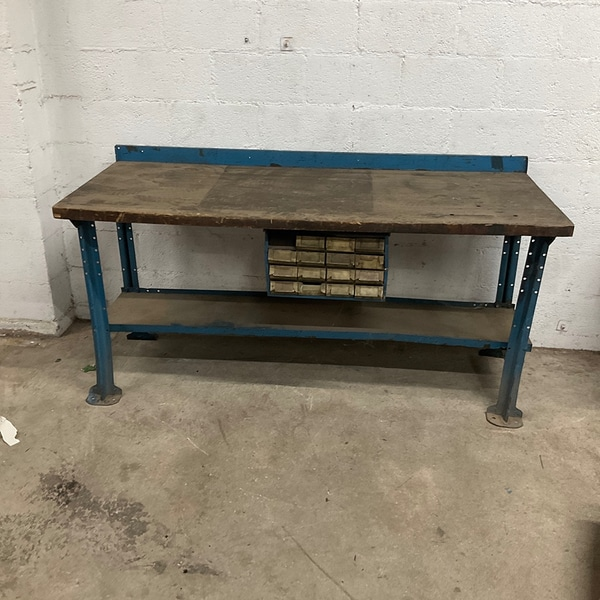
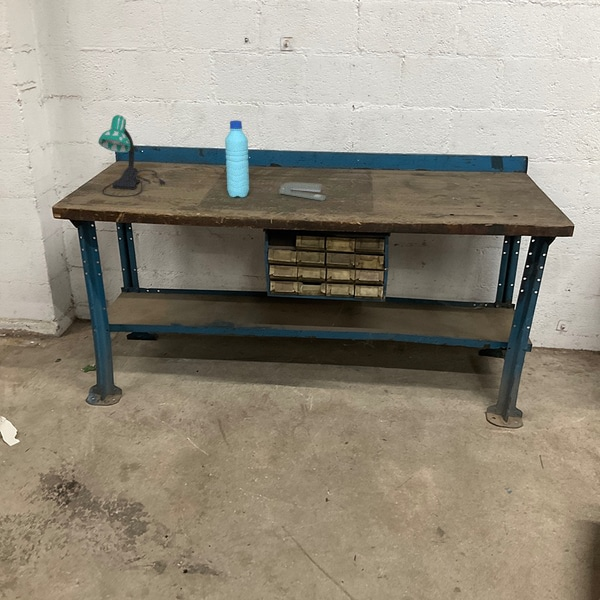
+ desk lamp [97,114,167,198]
+ stapler [278,181,327,202]
+ water bottle [224,119,250,198]
